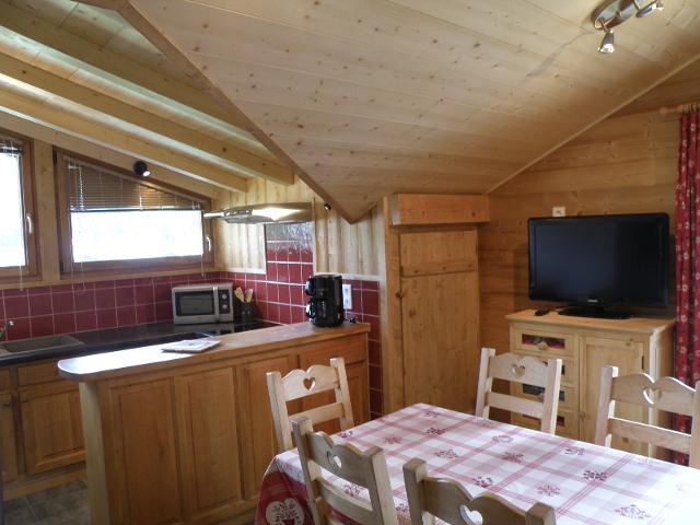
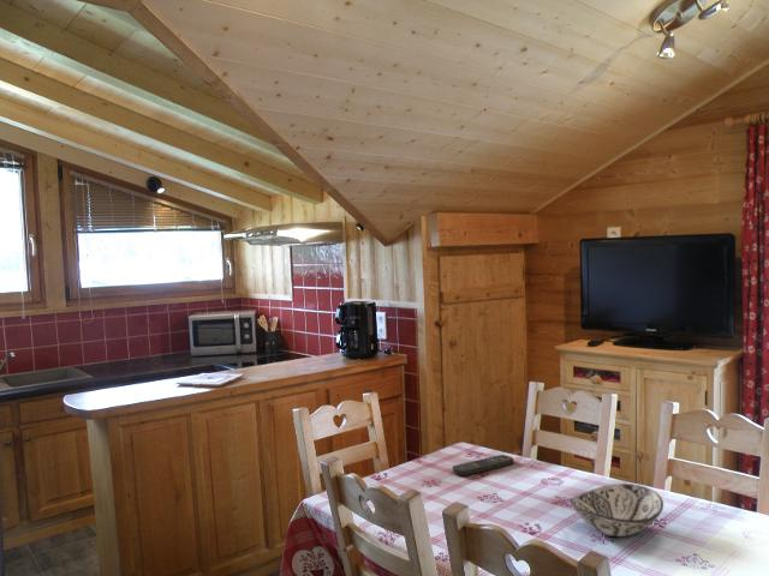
+ decorative bowl [570,482,664,538]
+ remote control [452,454,514,476]
